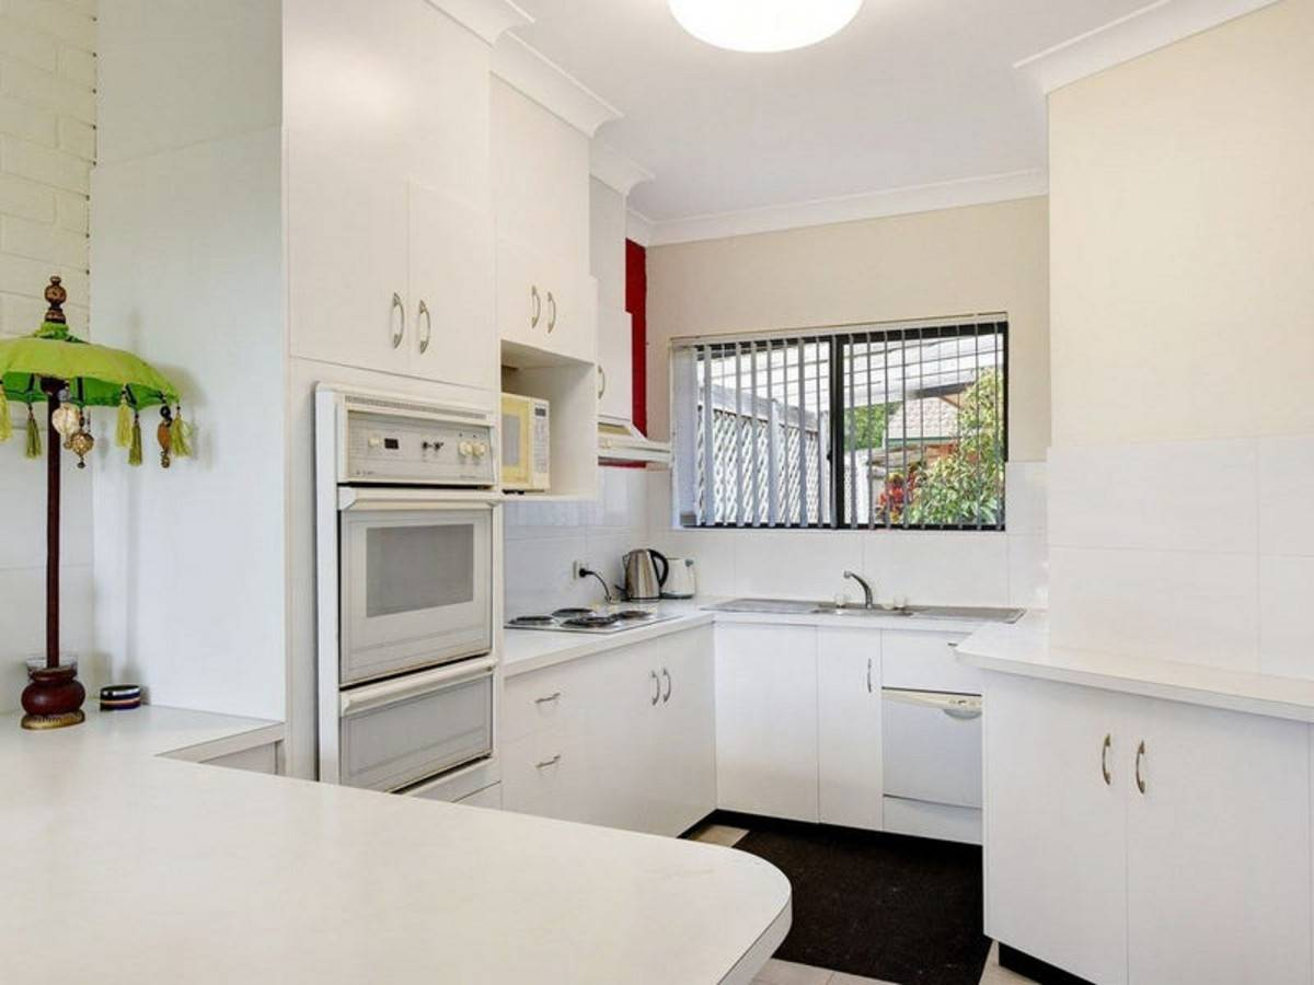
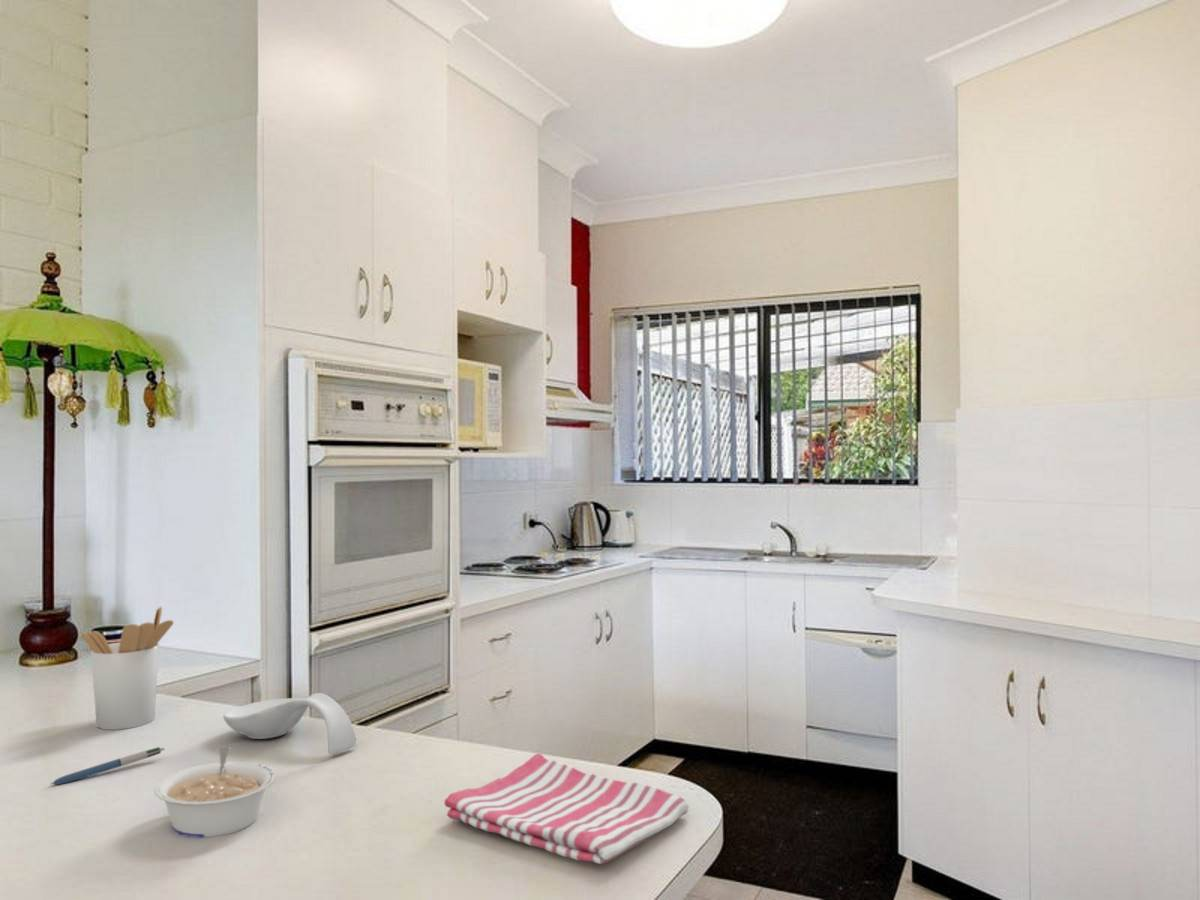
+ utensil holder [80,605,175,731]
+ pen [50,746,166,786]
+ spoon rest [222,692,357,756]
+ legume [153,745,276,838]
+ dish towel [443,752,690,865]
